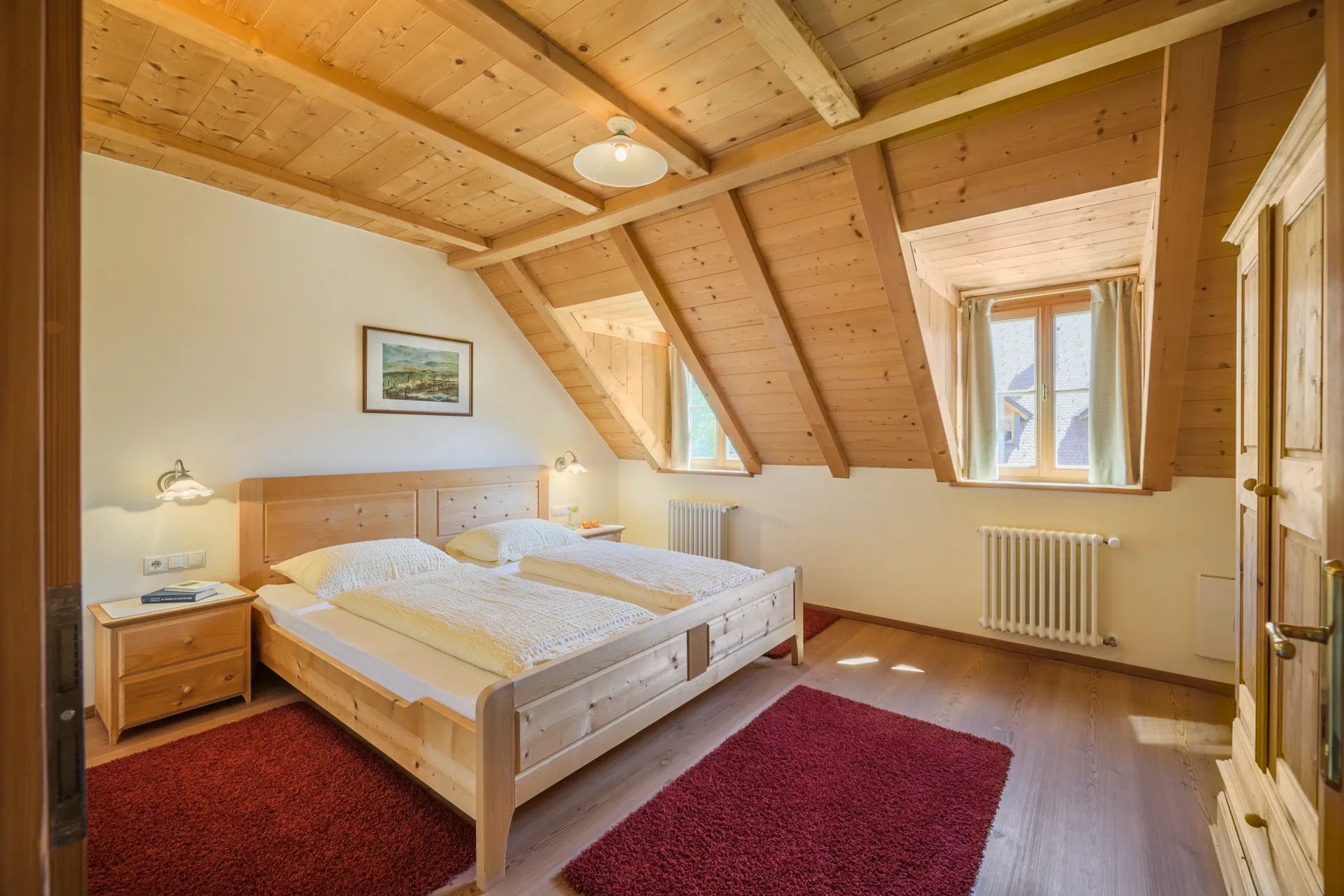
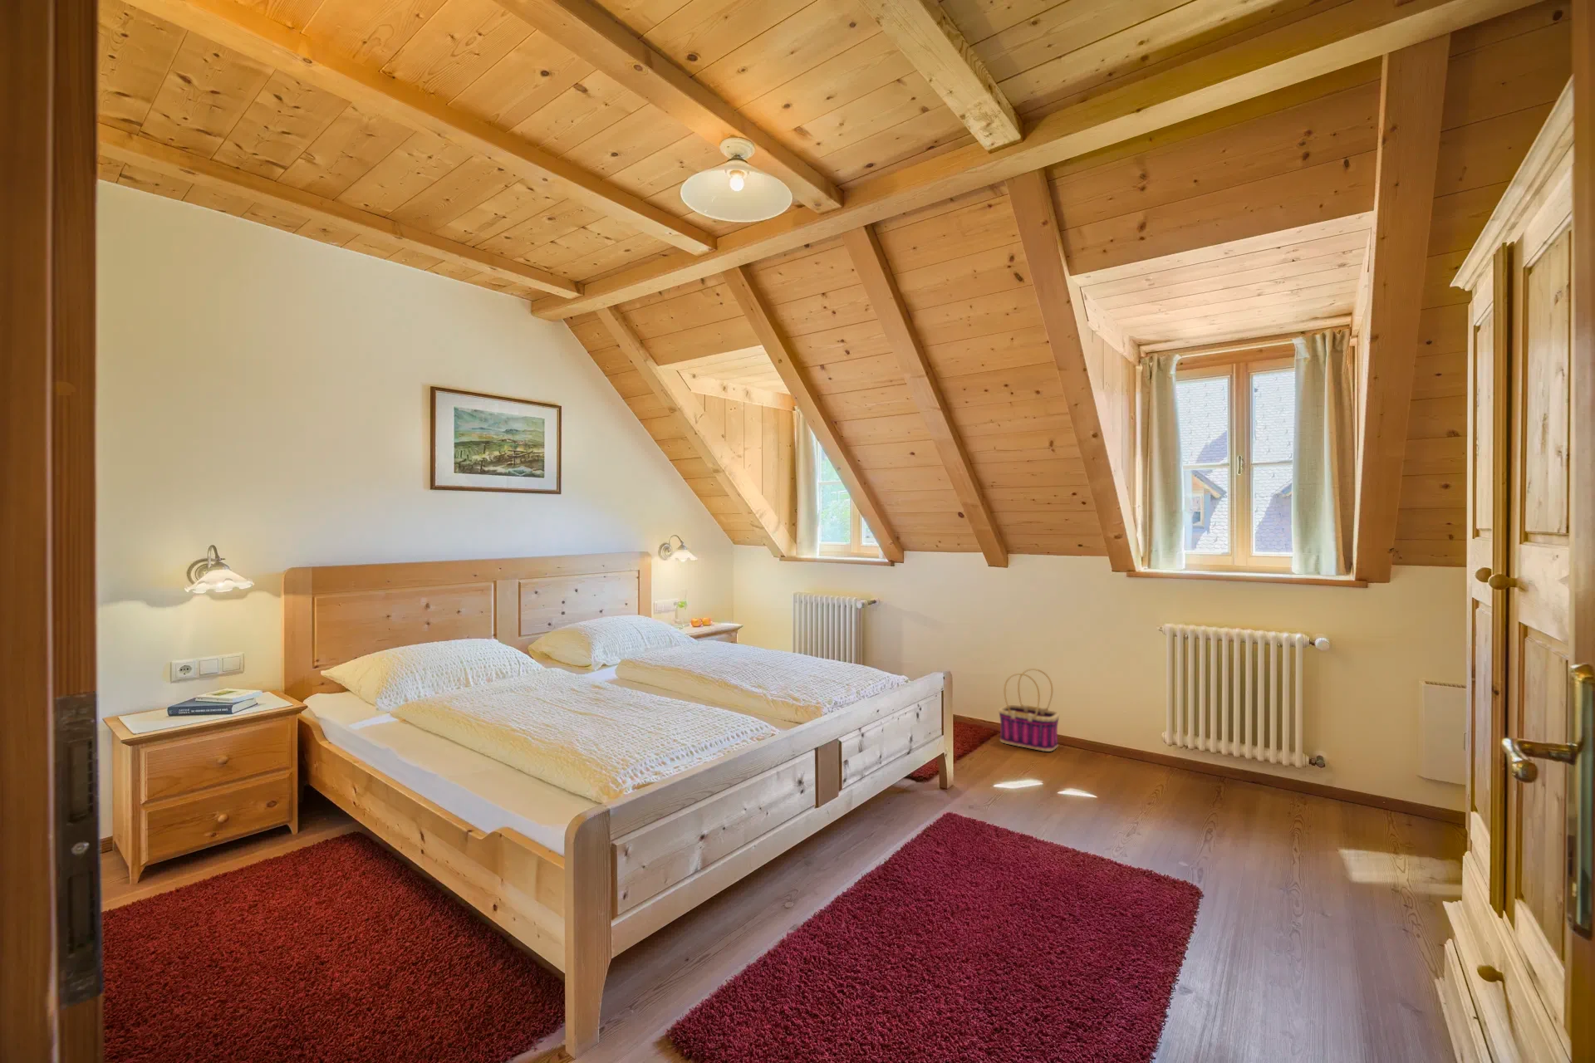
+ basket [998,668,1060,752]
